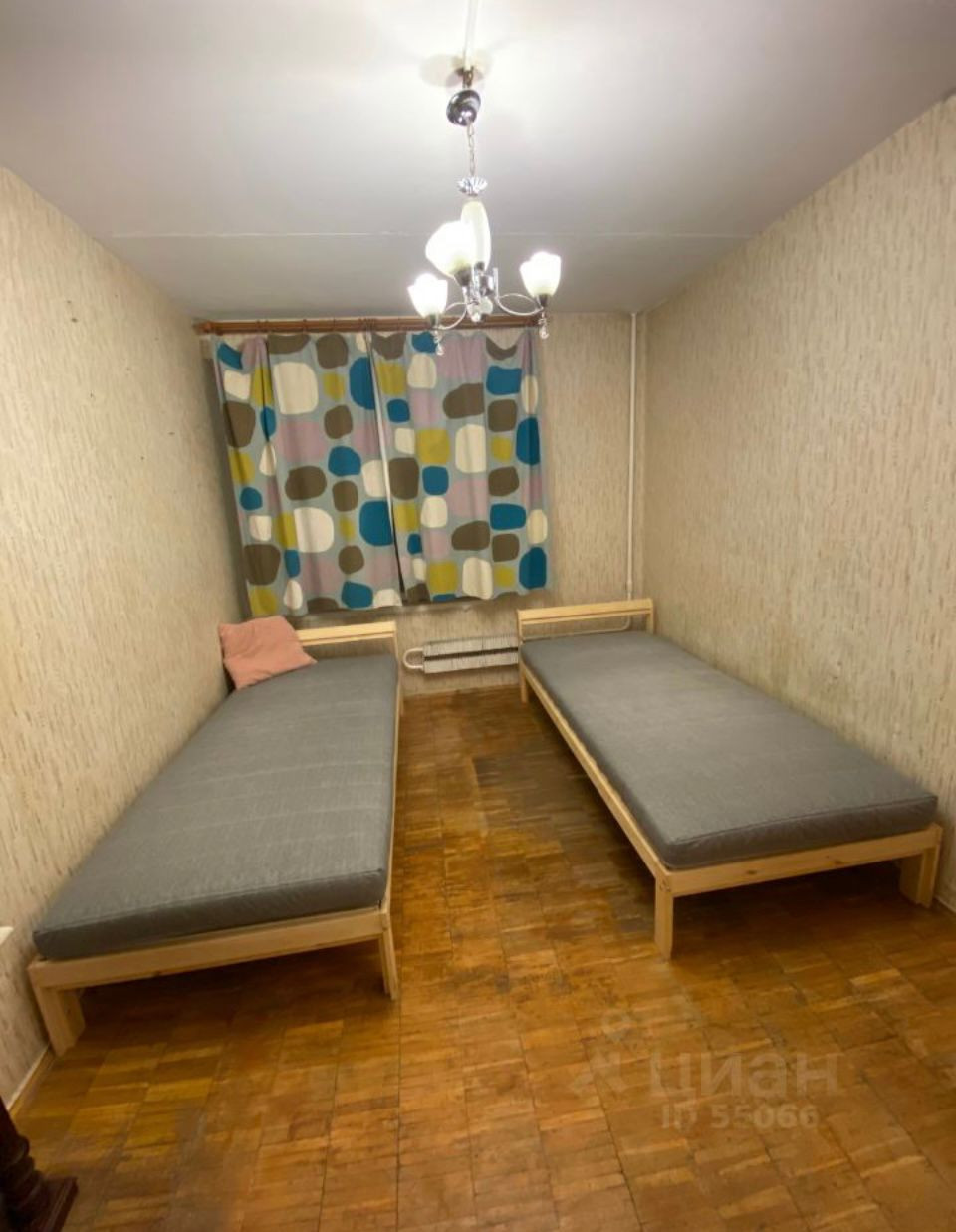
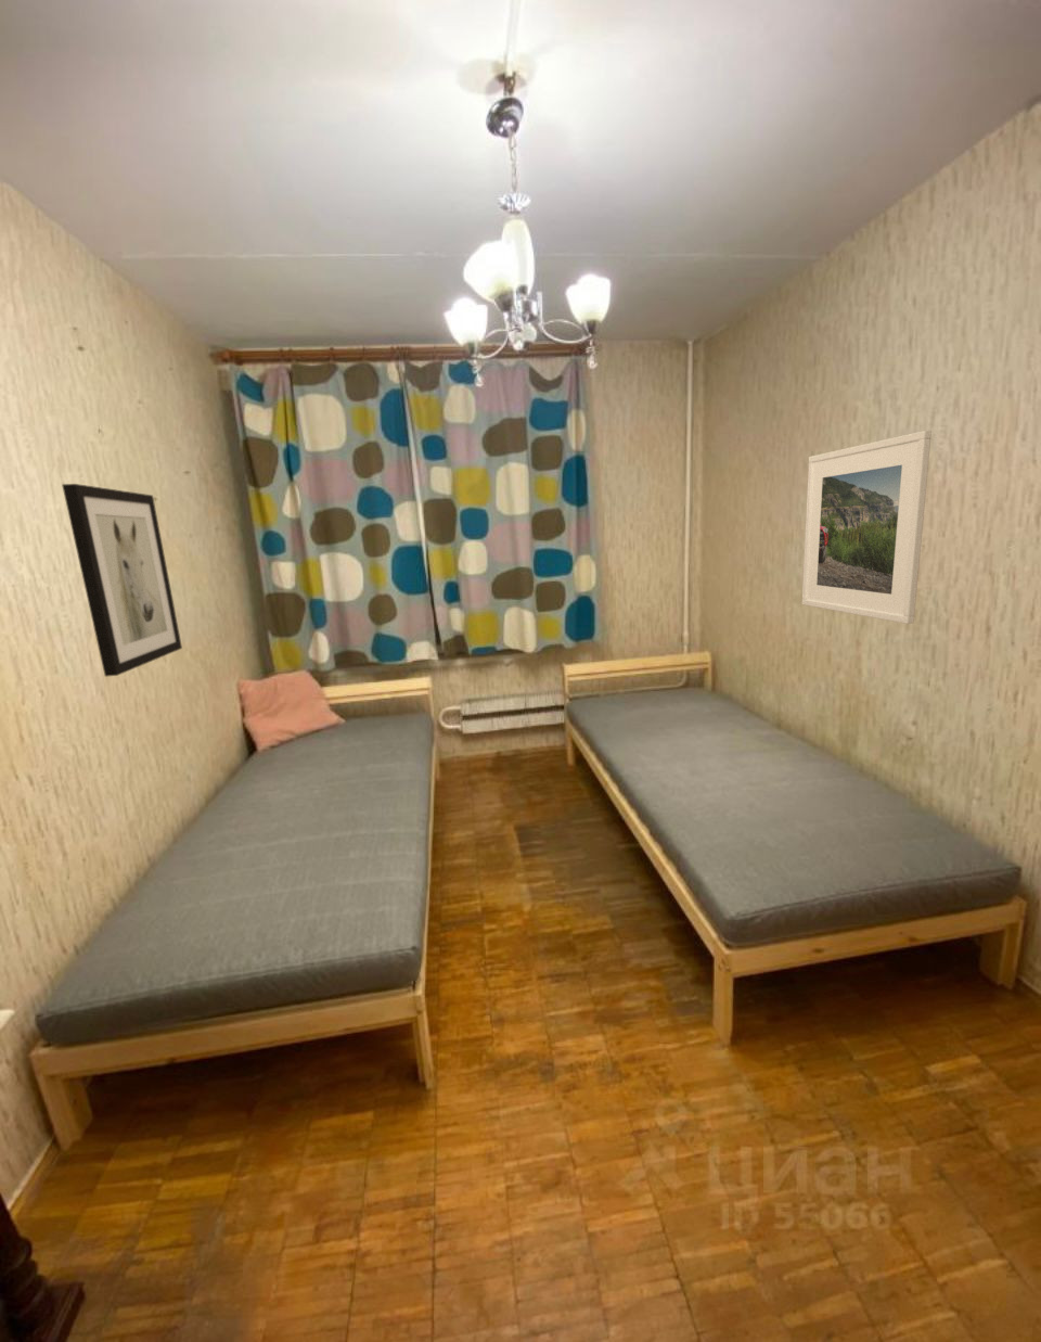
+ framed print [800,429,932,625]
+ wall art [61,483,183,678]
